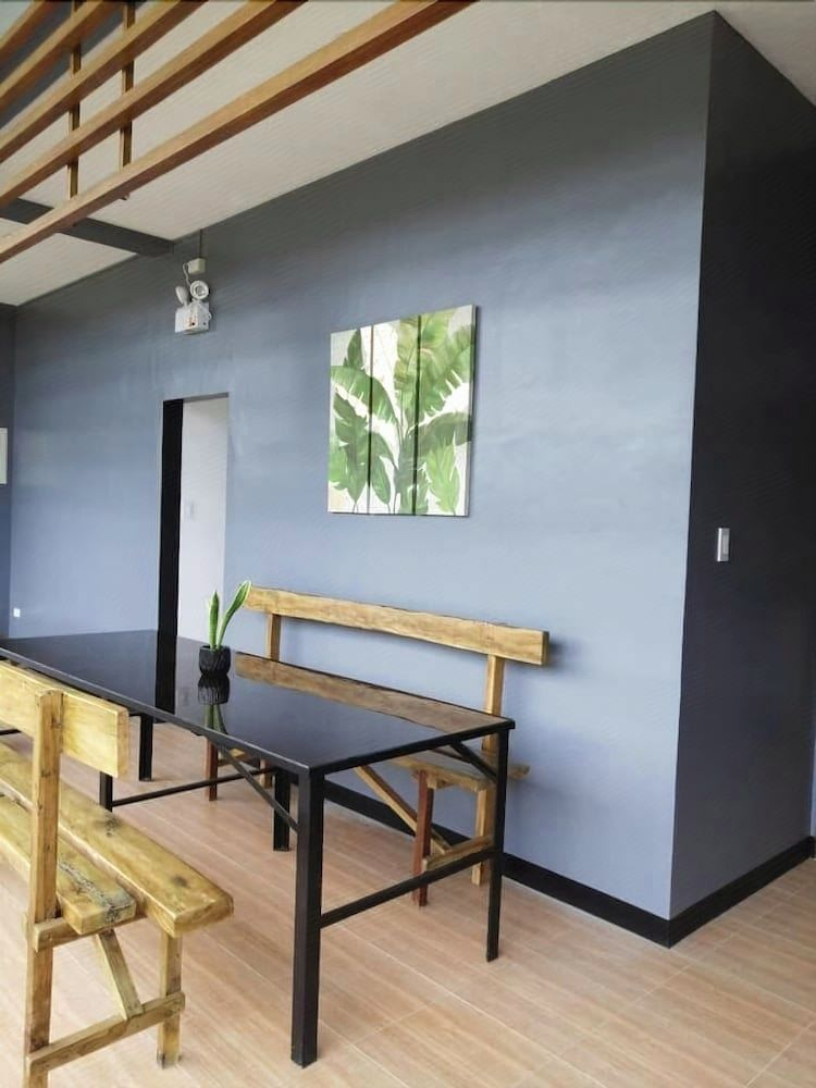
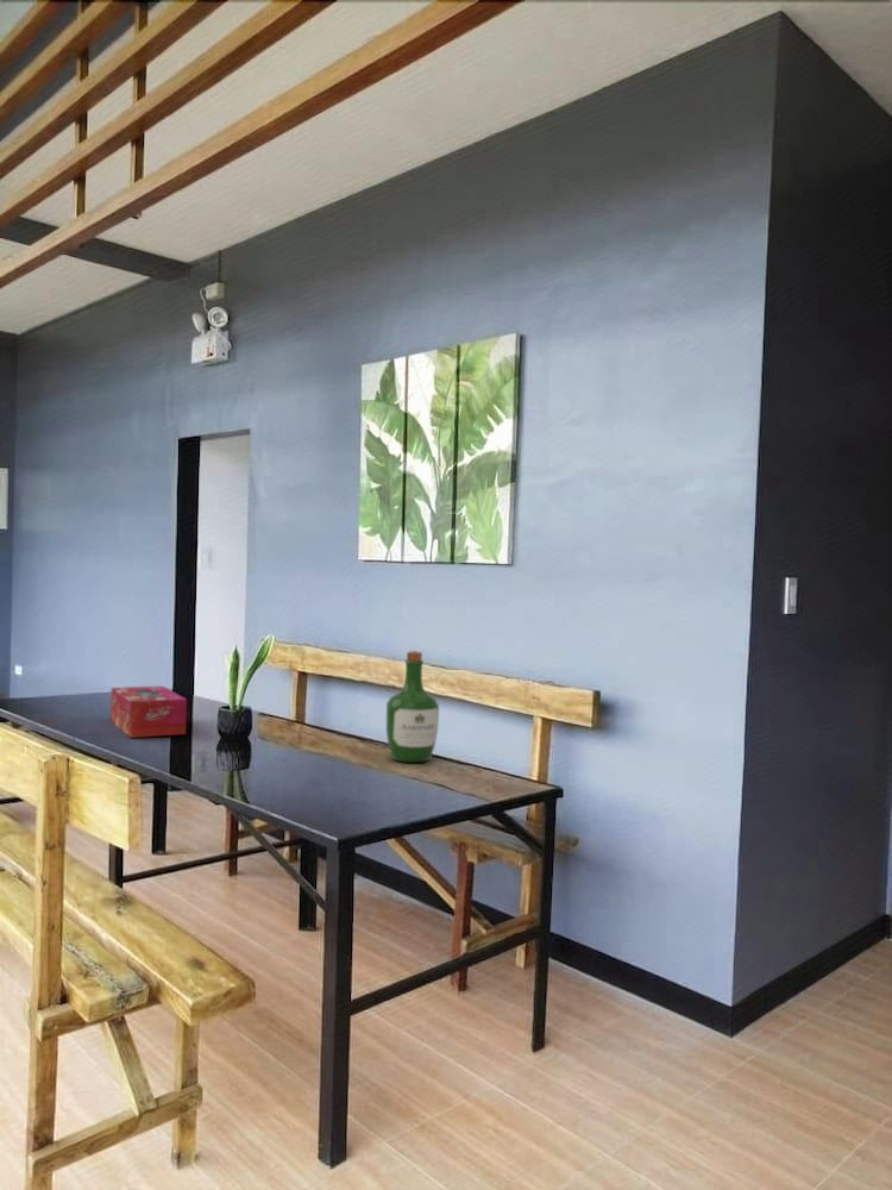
+ tissue box [109,684,188,739]
+ wine bottle [385,650,440,763]
